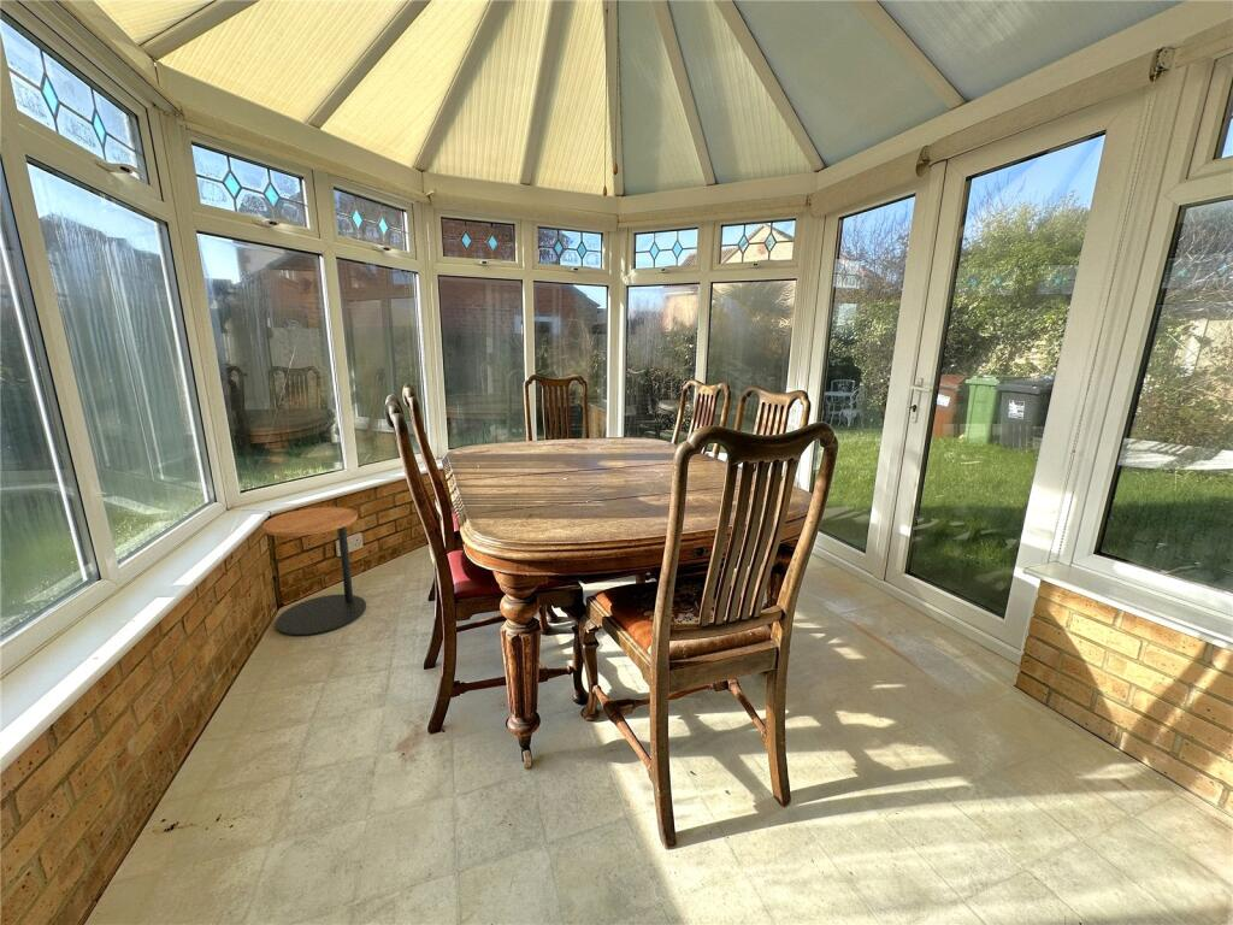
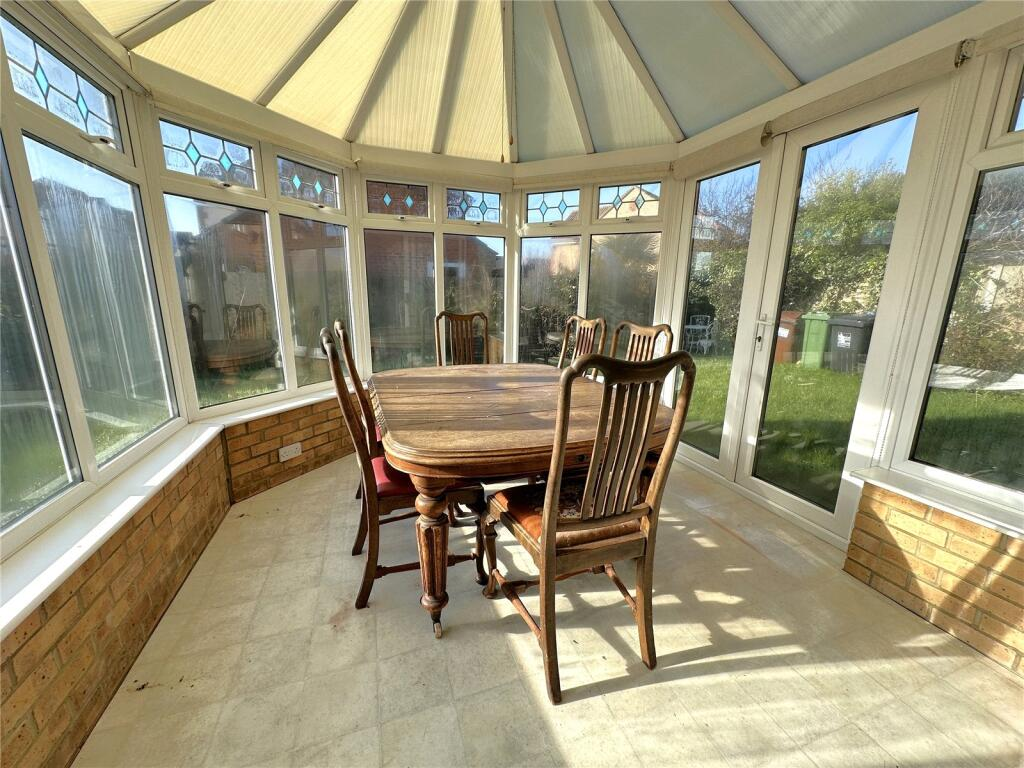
- side table [261,506,367,636]
